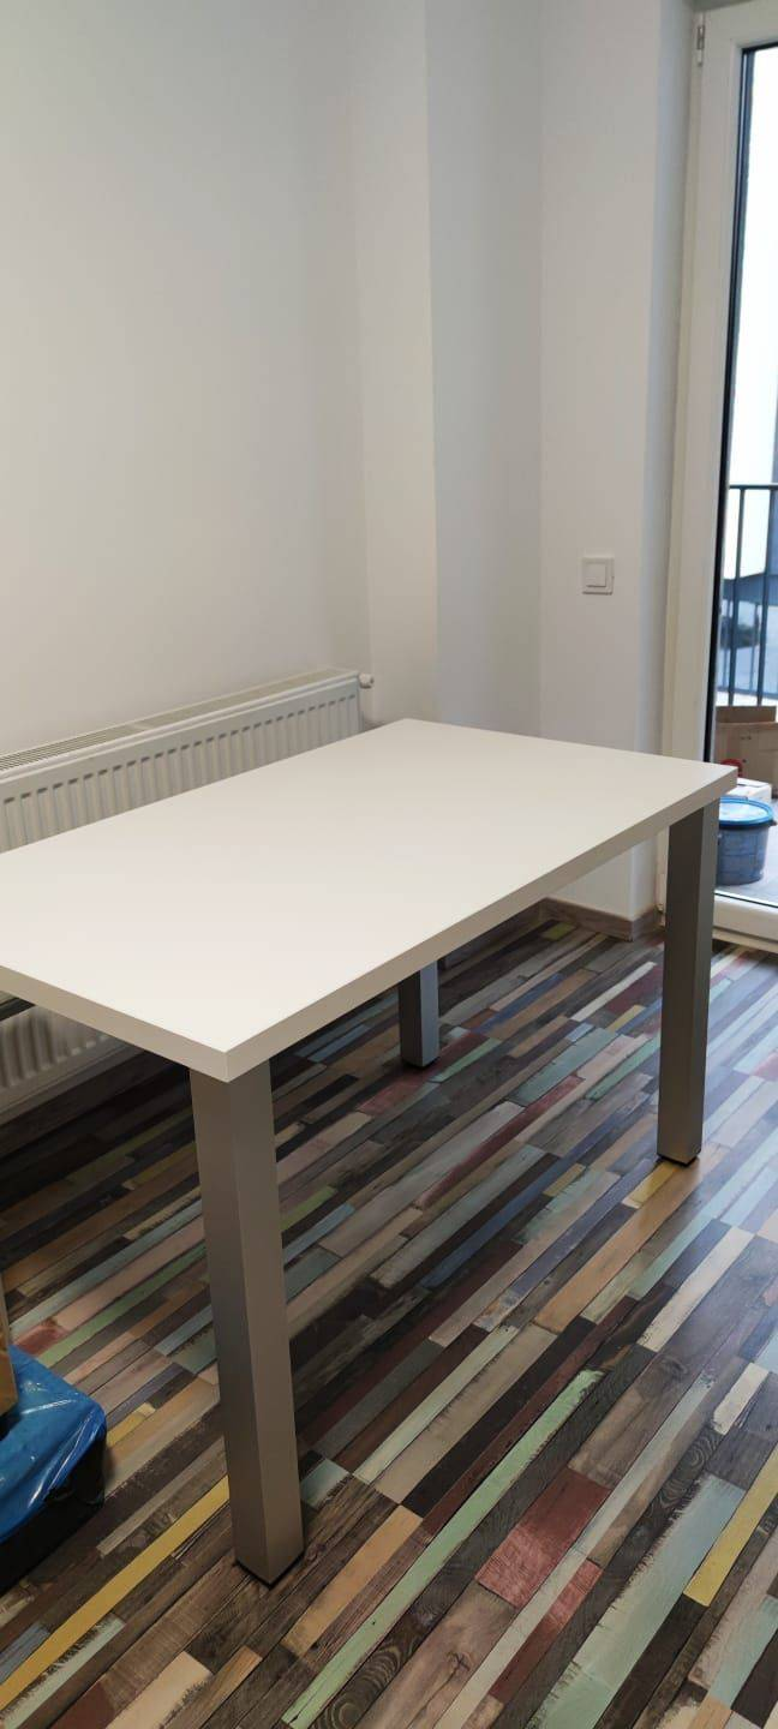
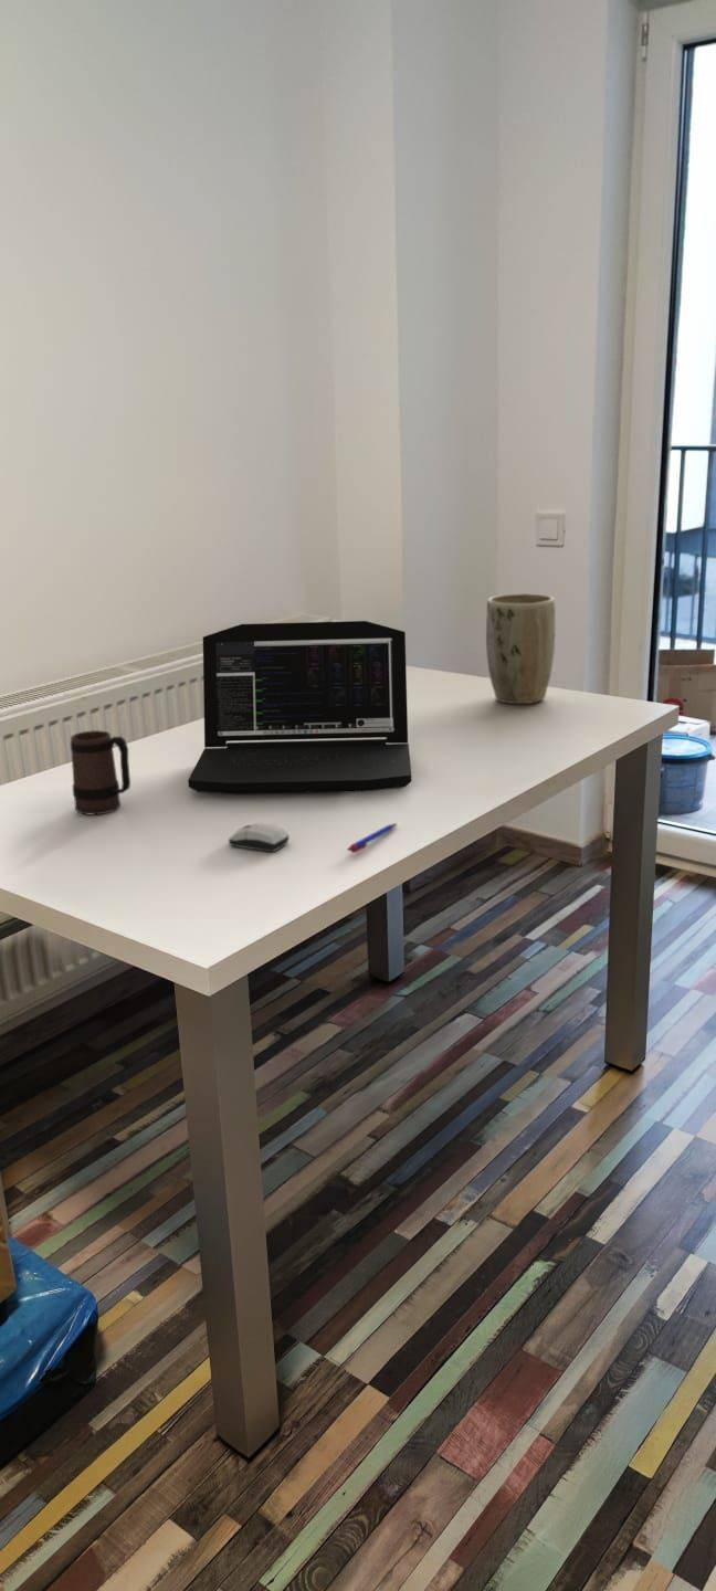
+ plant pot [485,592,556,705]
+ pen [347,822,398,854]
+ computer mouse [228,822,291,853]
+ mug [70,729,131,815]
+ laptop [187,620,412,796]
